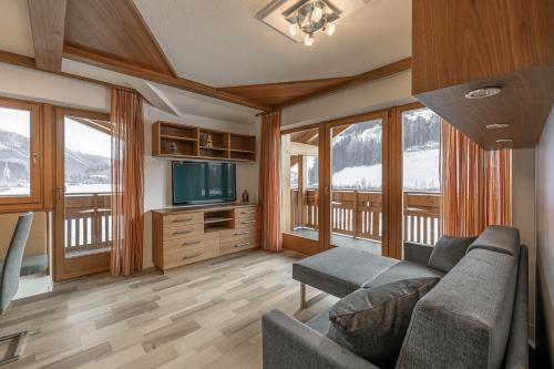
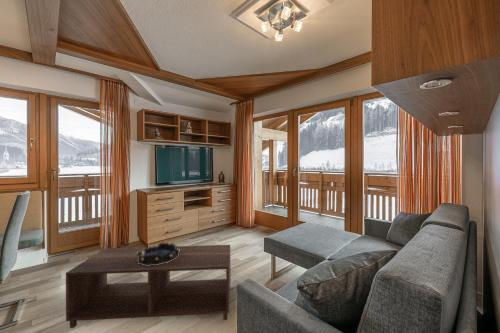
+ coffee table [65,244,232,329]
+ decorative bowl [136,242,180,266]
